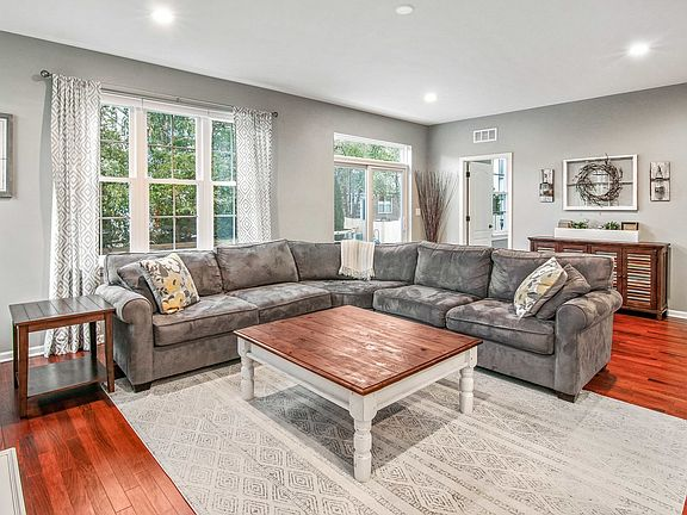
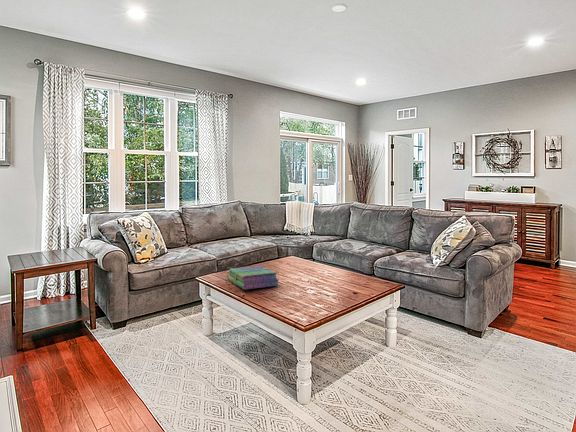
+ stack of books [227,265,279,291]
